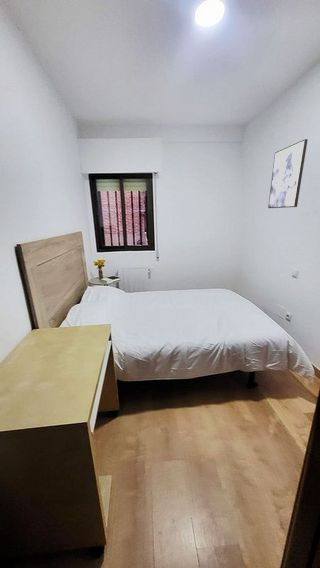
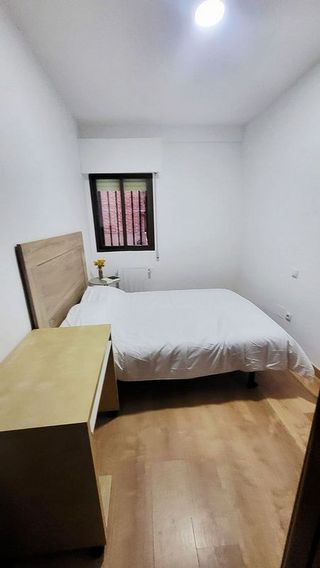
- wall art [267,138,309,209]
